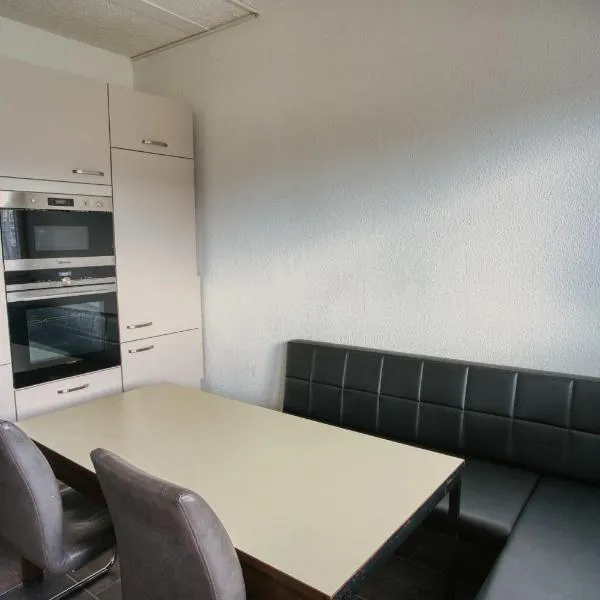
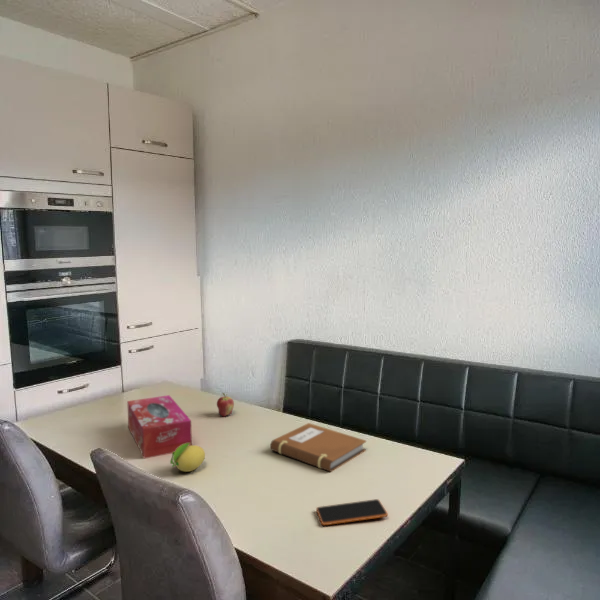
+ fruit [216,391,235,417]
+ tissue box [126,394,193,460]
+ fruit [169,443,206,473]
+ notebook [270,422,367,473]
+ smartphone [315,498,389,526]
